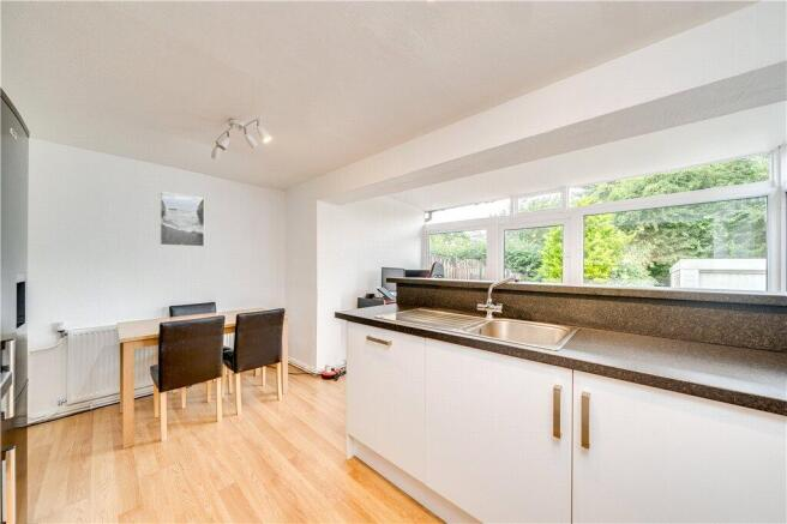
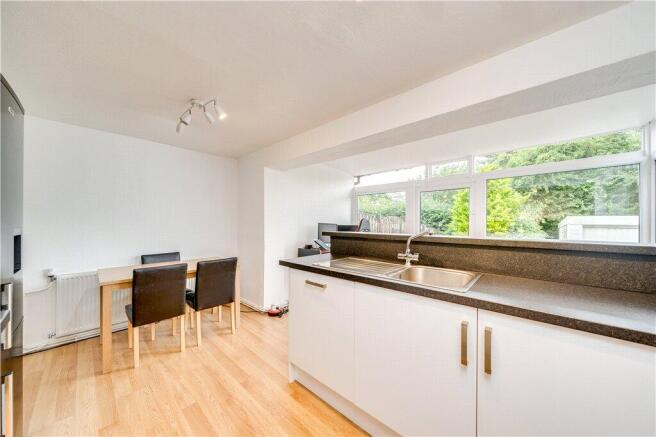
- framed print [158,191,205,248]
